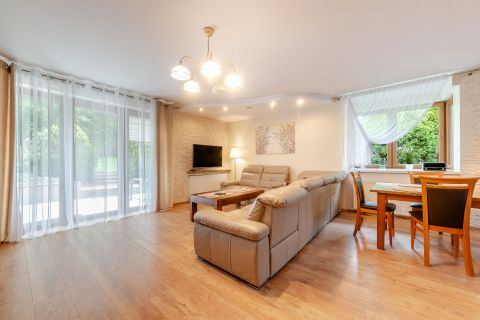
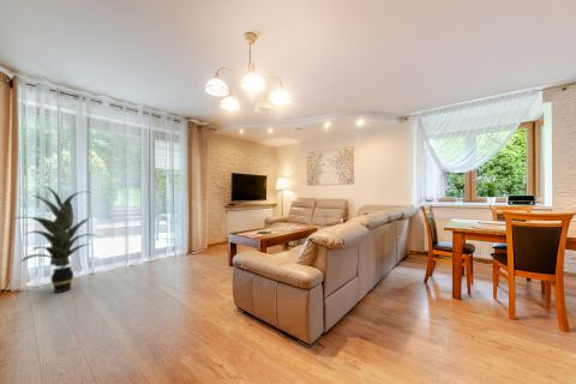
+ indoor plant [12,185,98,294]
